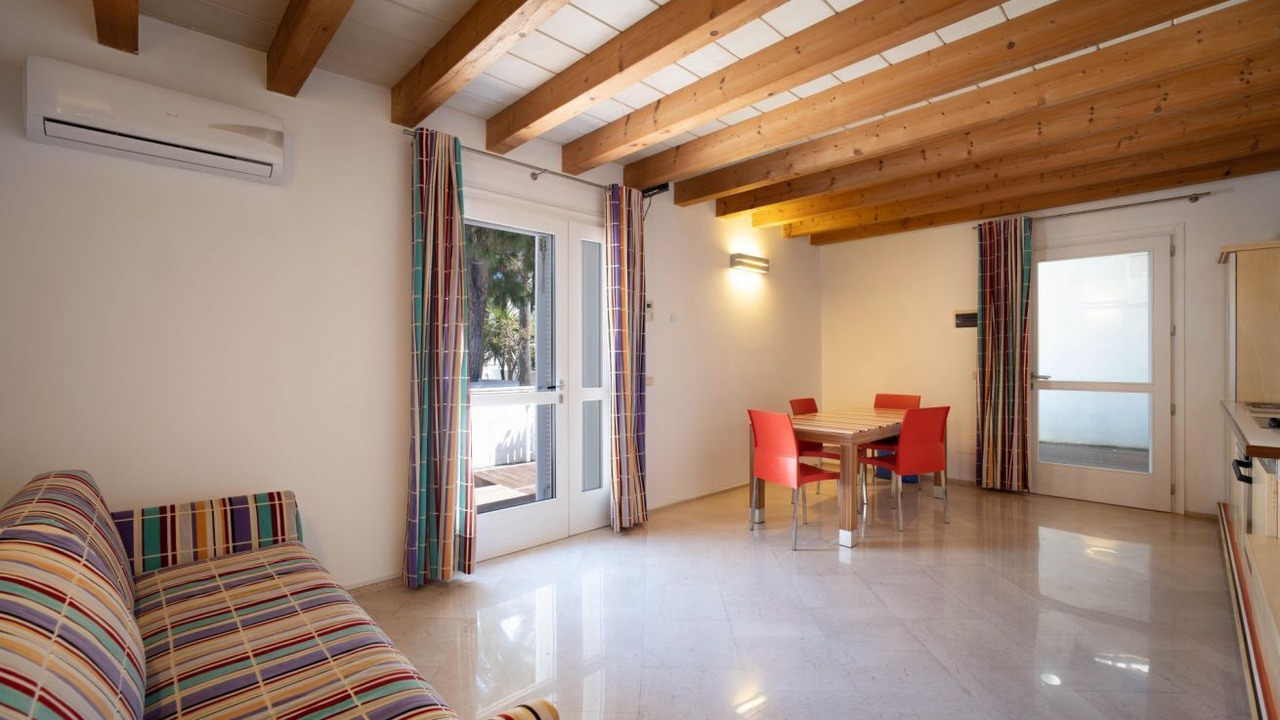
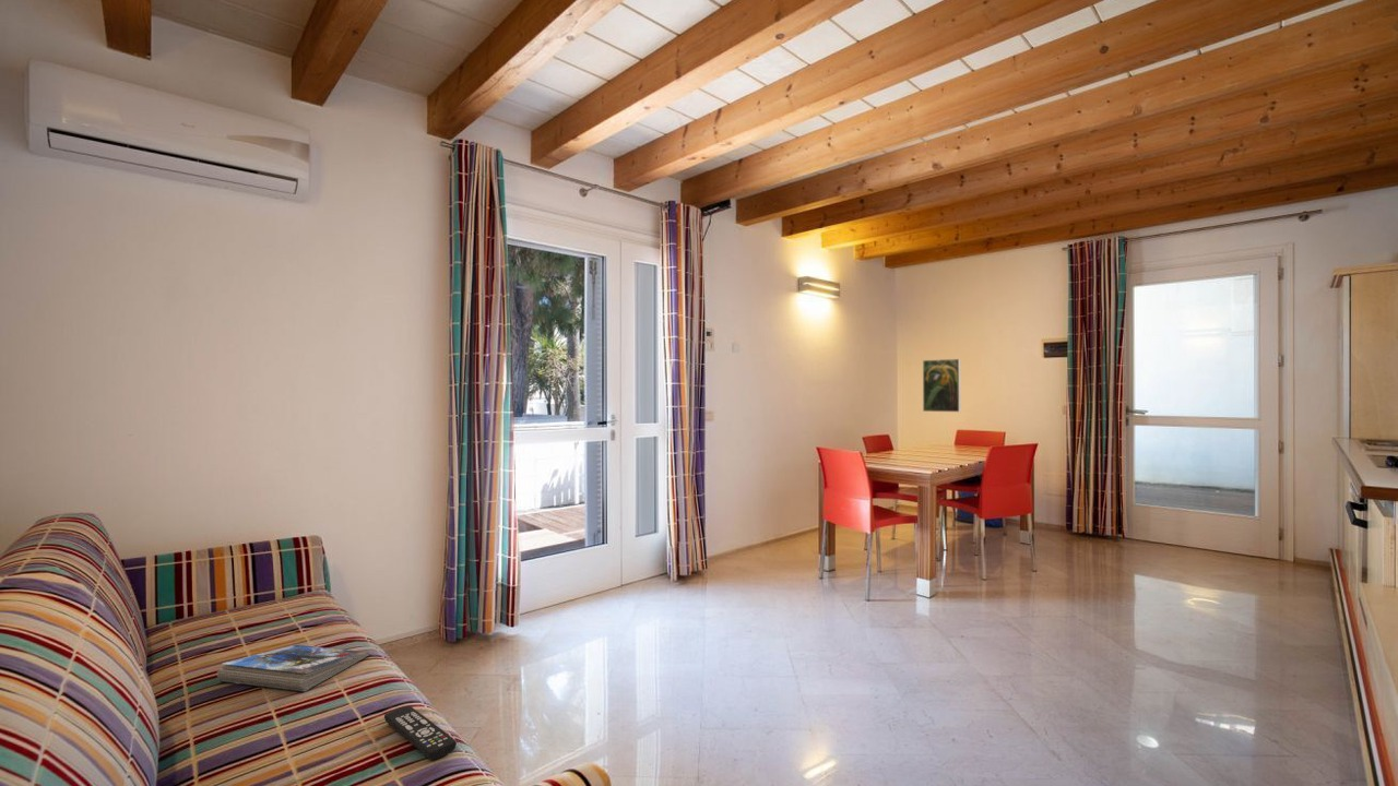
+ remote control [383,705,458,761]
+ magazine [216,644,372,693]
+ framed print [922,358,961,413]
